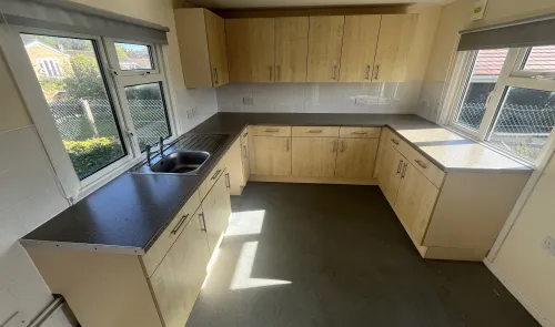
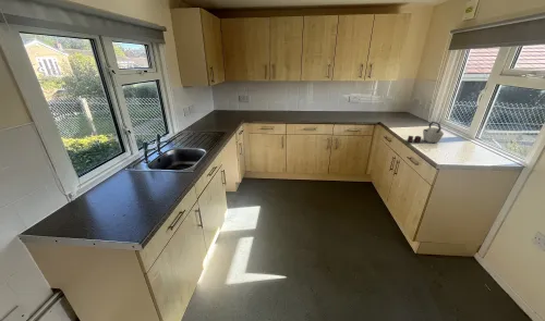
+ kettle [407,121,445,144]
